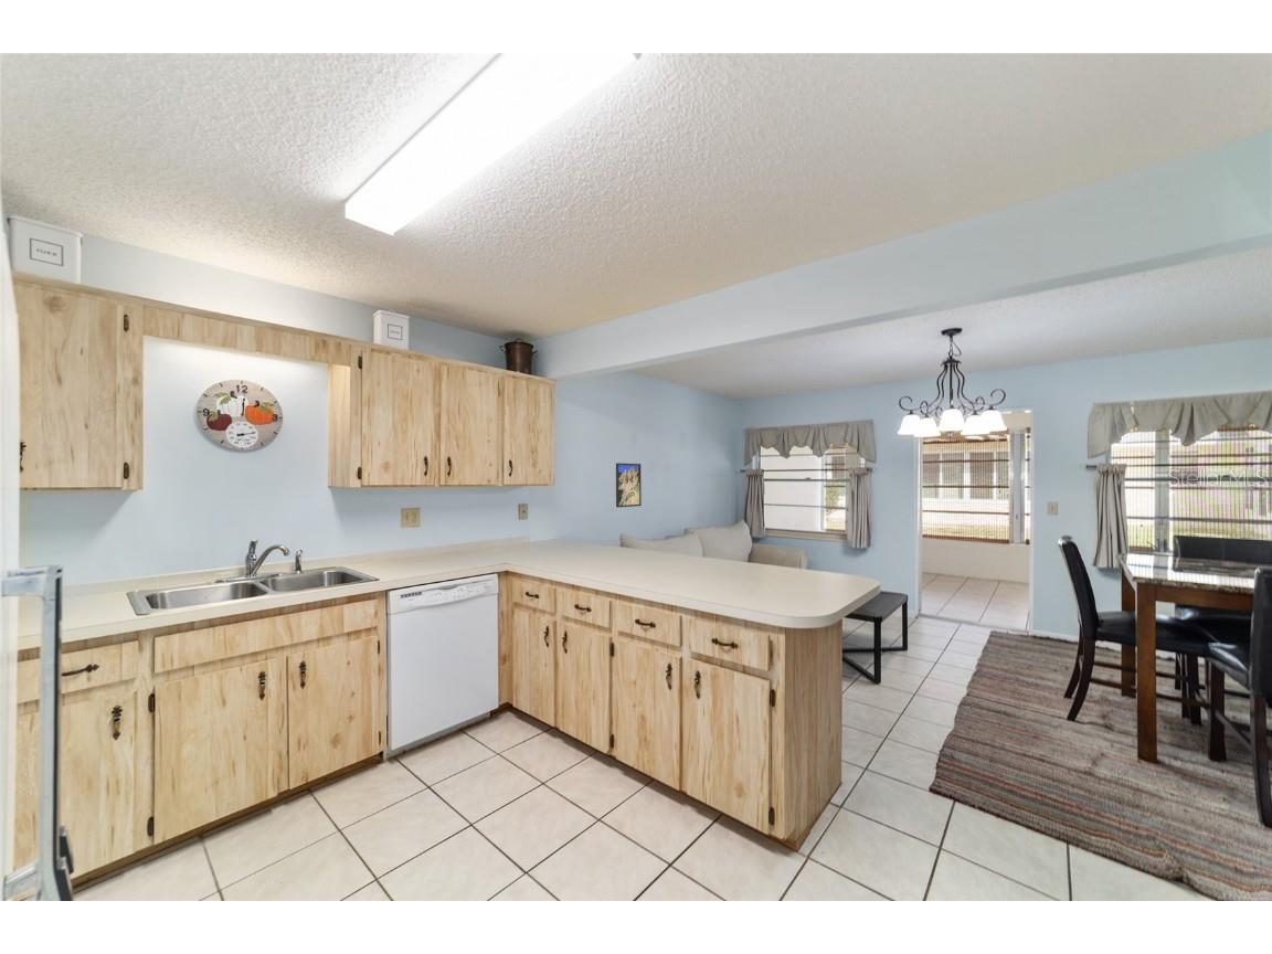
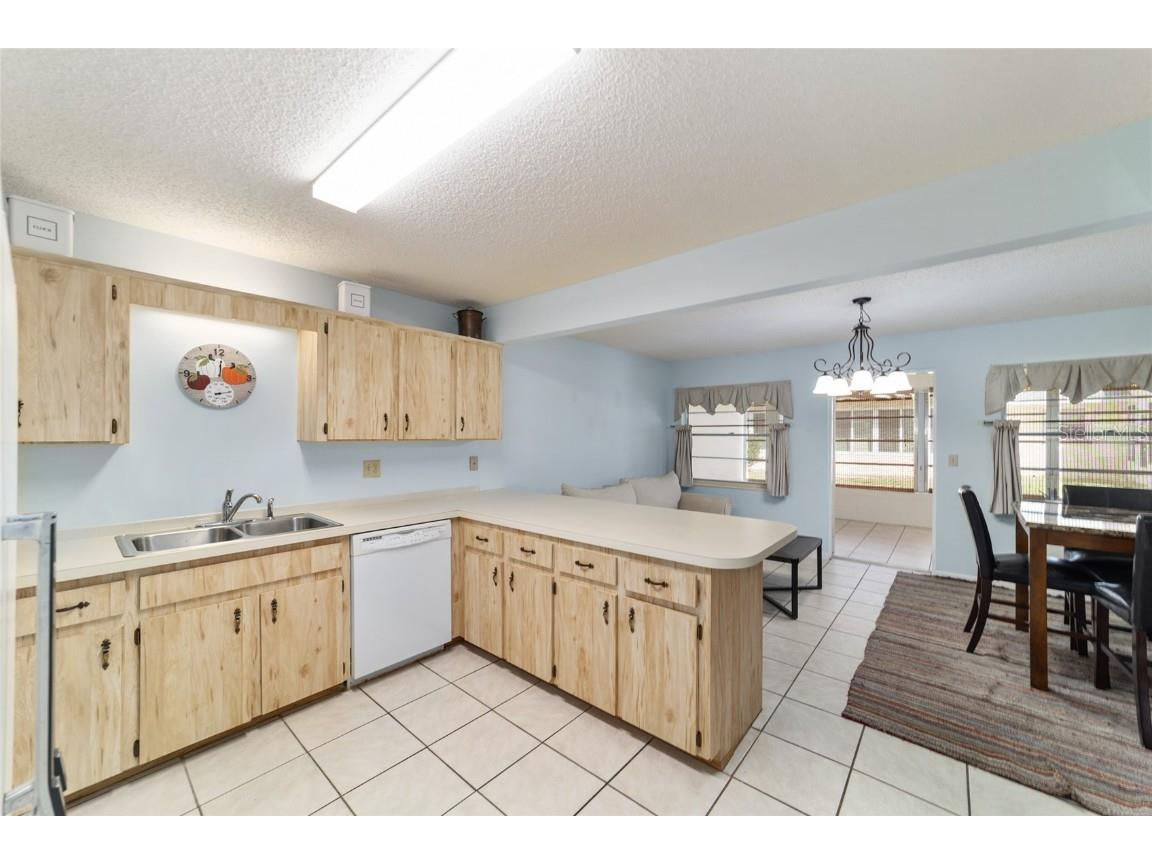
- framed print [615,463,643,509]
